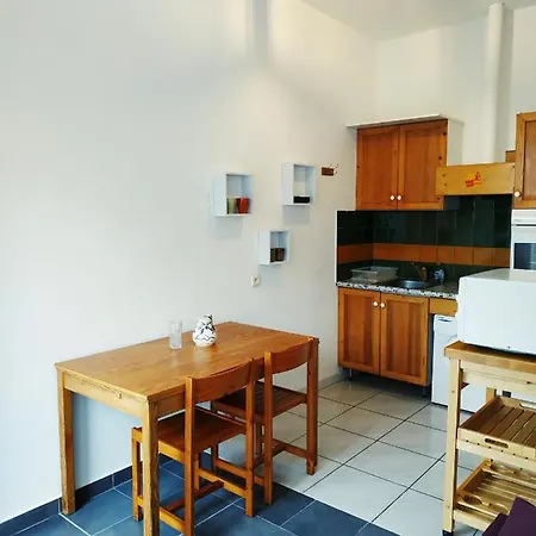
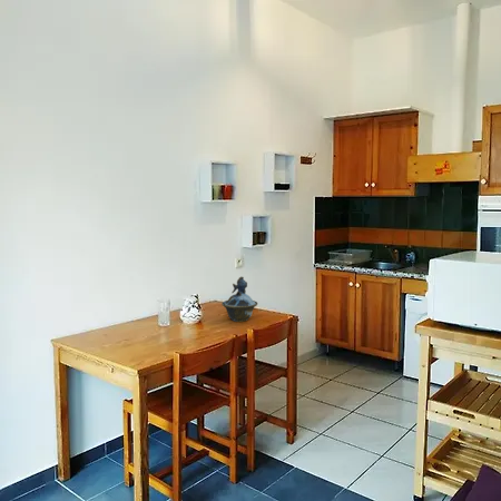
+ ceramic bowl [220,275,259,323]
